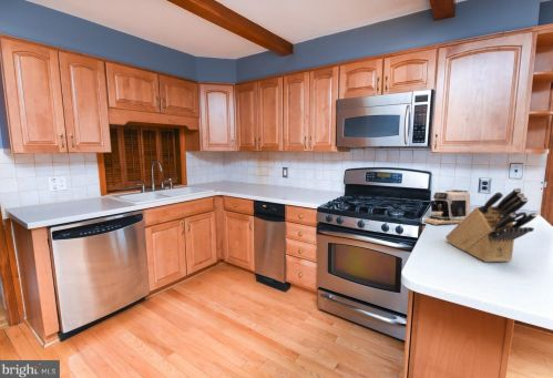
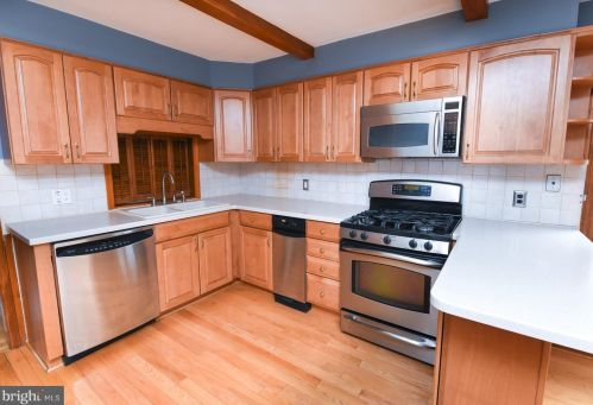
- coffee maker [422,188,471,226]
- knife block [444,186,537,263]
